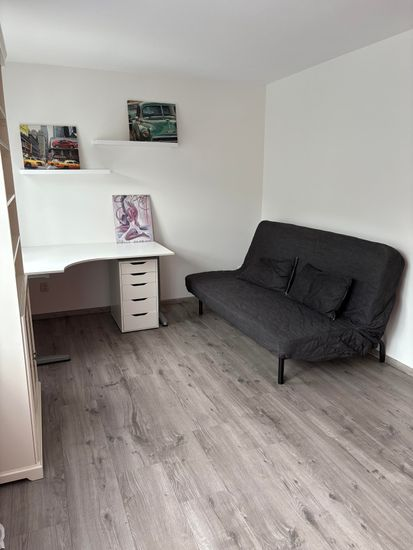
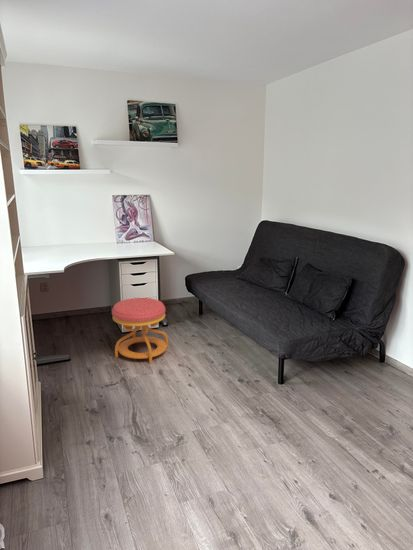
+ stool [111,297,169,365]
